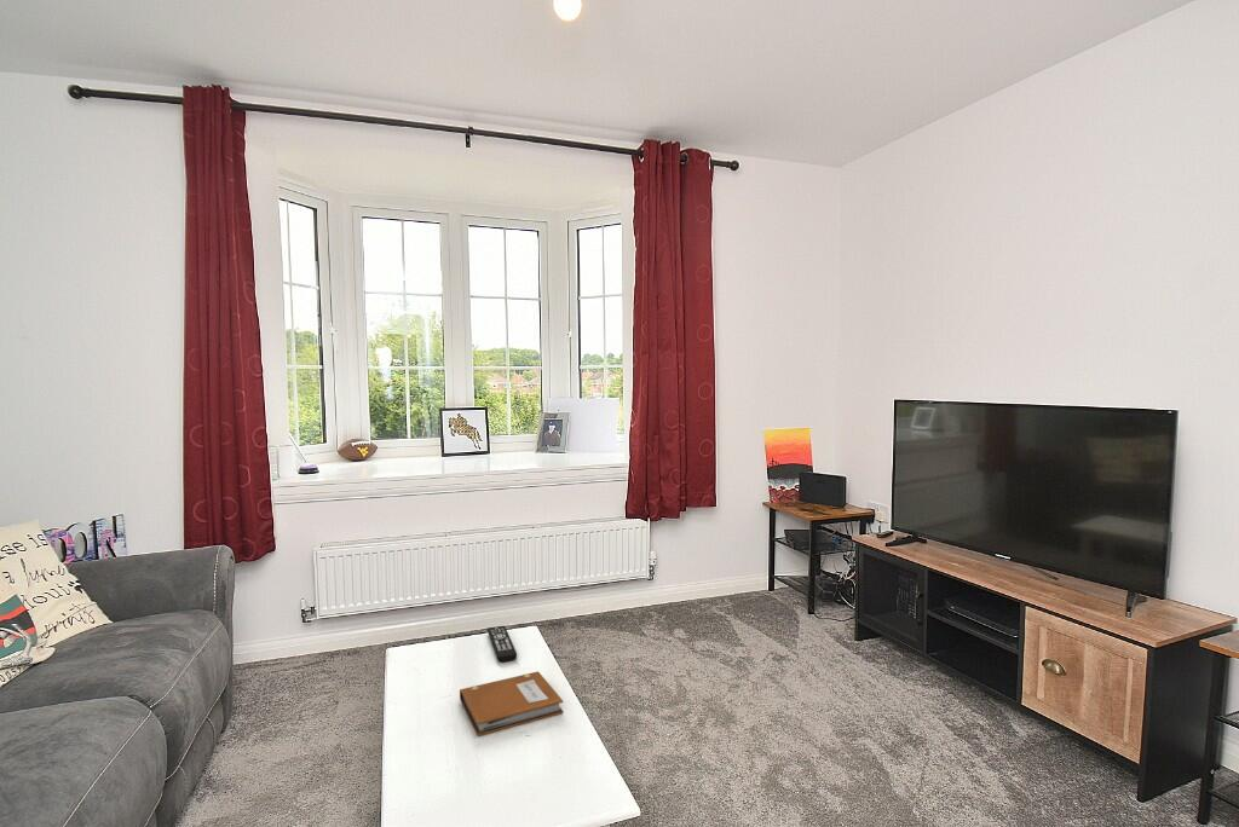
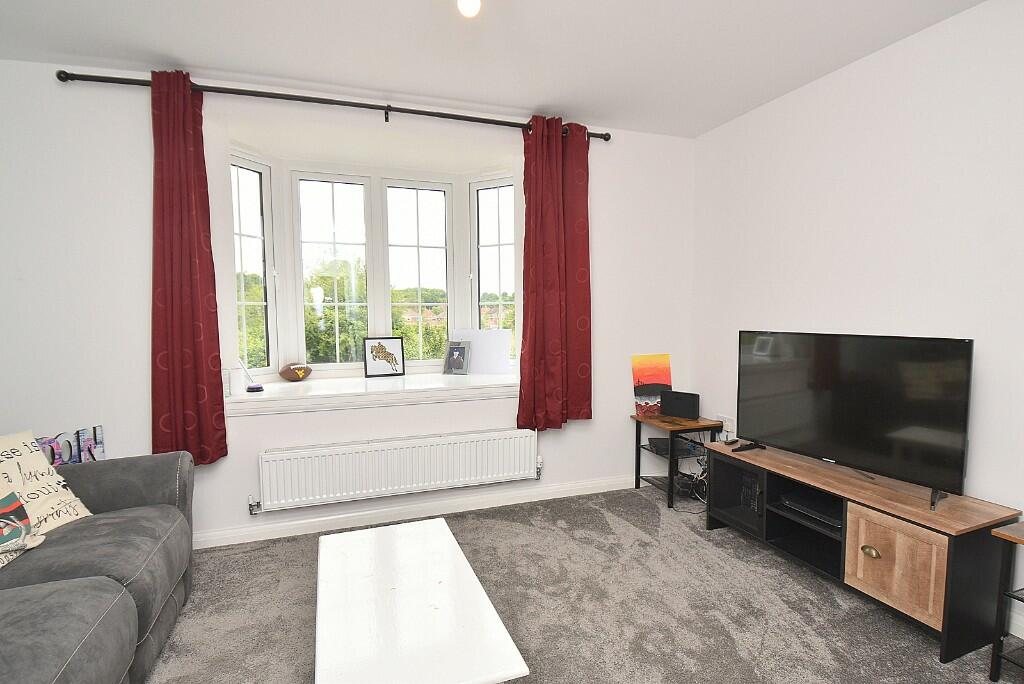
- remote control [486,625,518,664]
- notebook [459,670,564,738]
